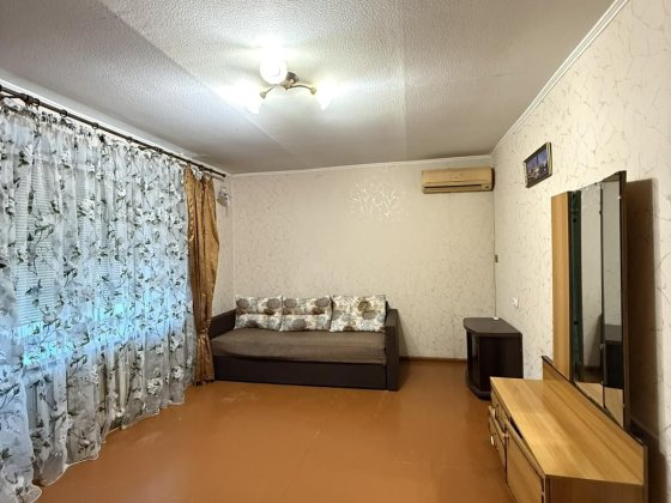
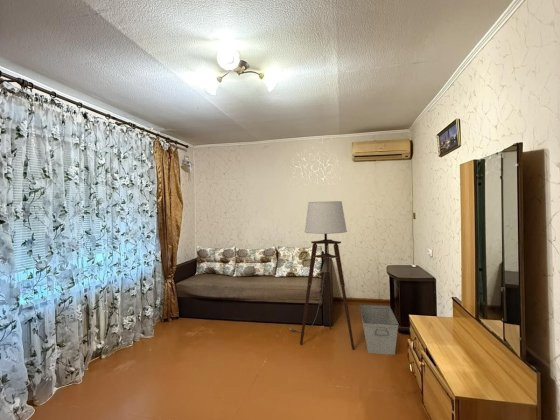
+ storage bin [359,303,400,356]
+ floor lamp [289,200,356,351]
